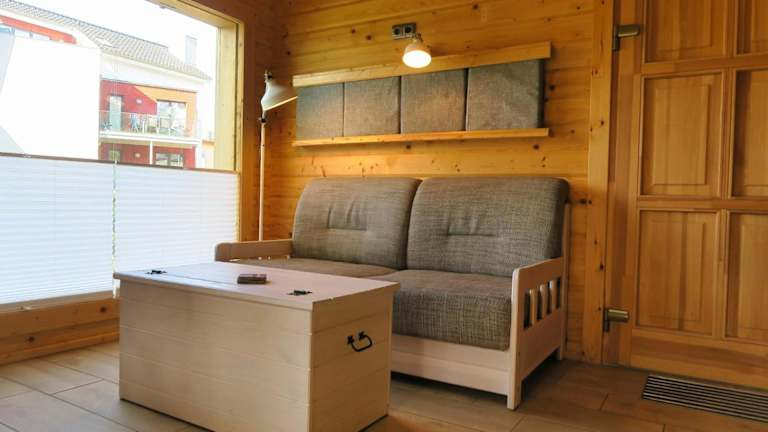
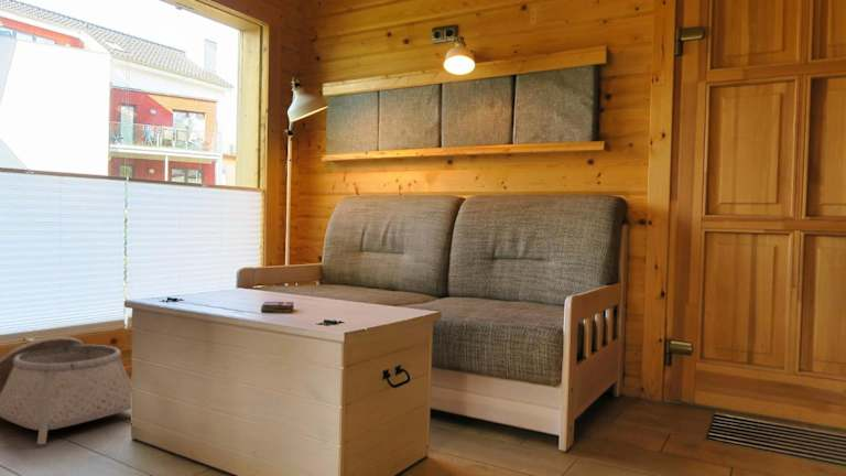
+ basket [0,335,133,445]
